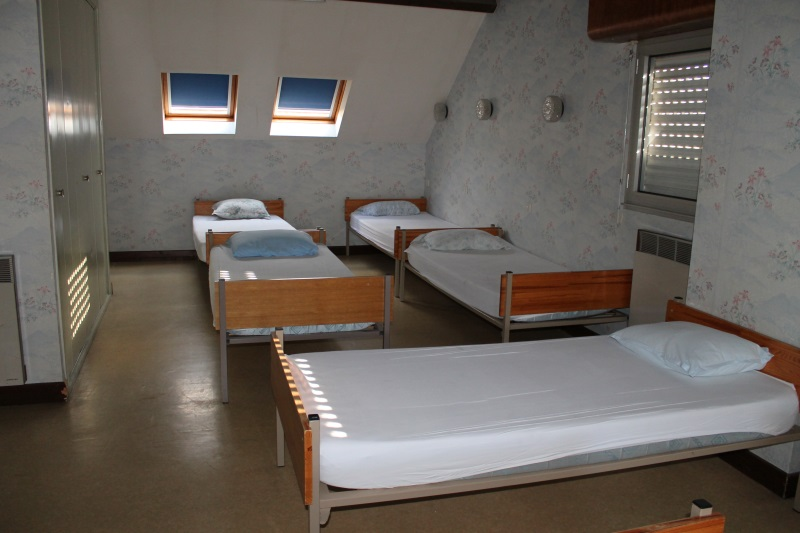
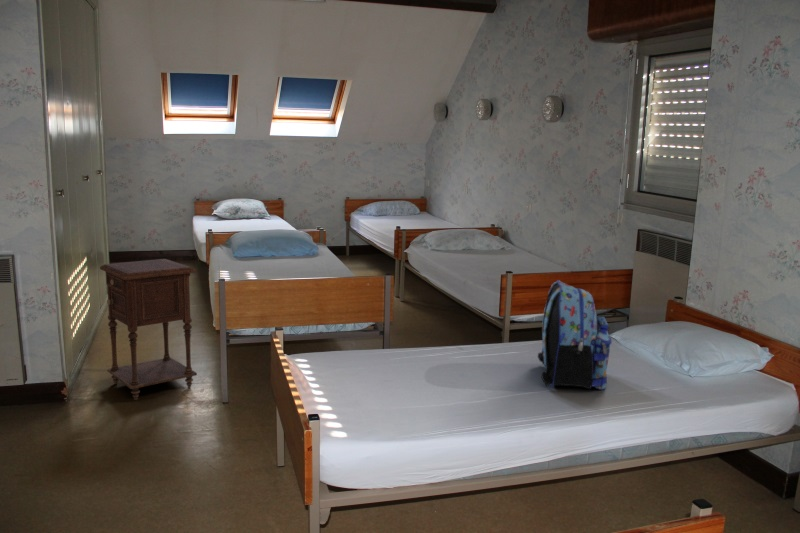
+ nightstand [99,258,198,401]
+ backpack [537,280,613,391]
